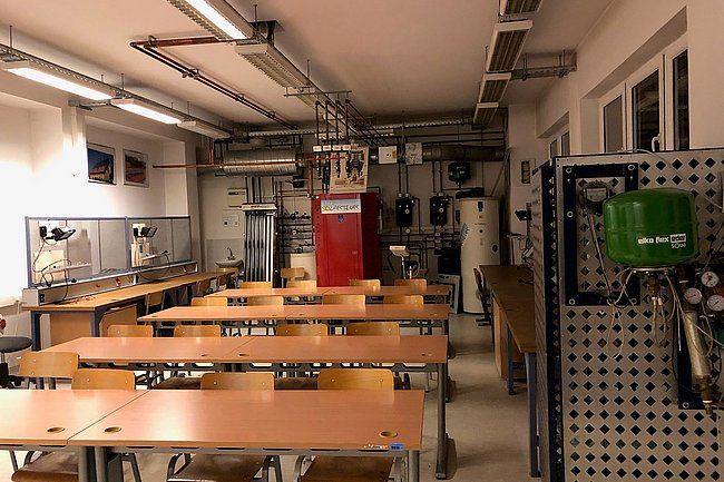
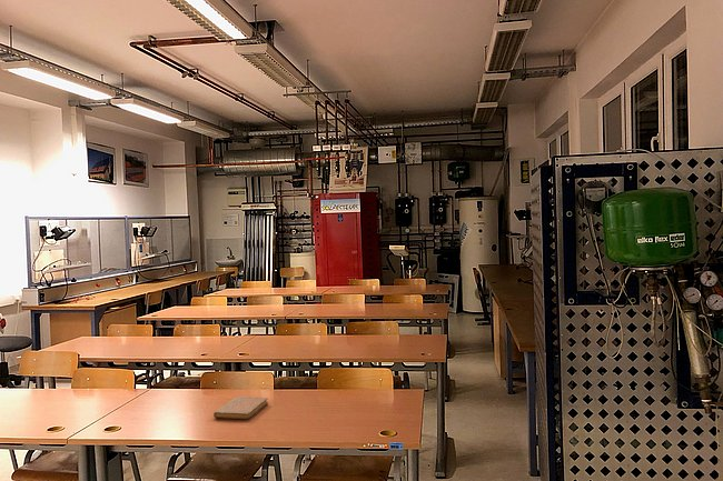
+ notebook [212,395,269,420]
